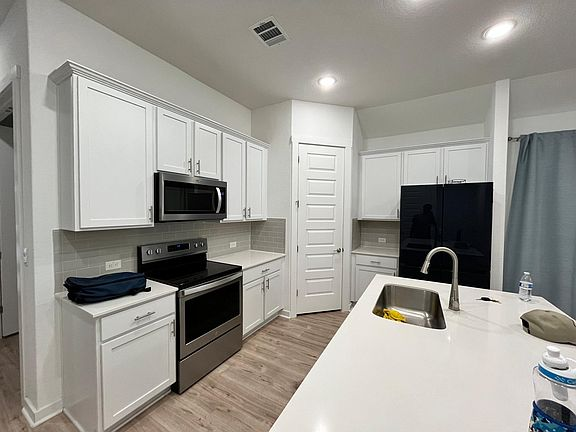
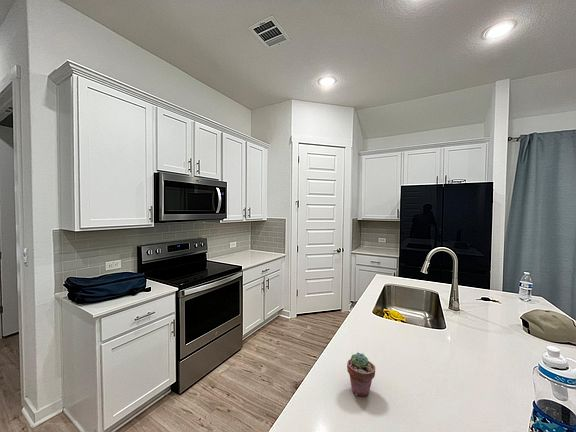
+ potted succulent [346,352,376,397]
